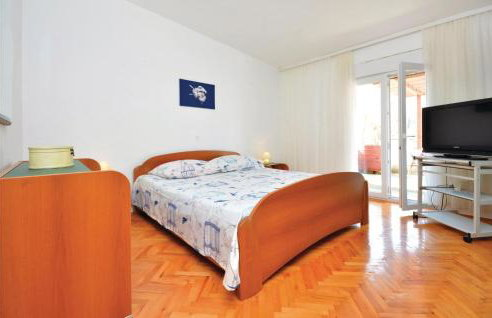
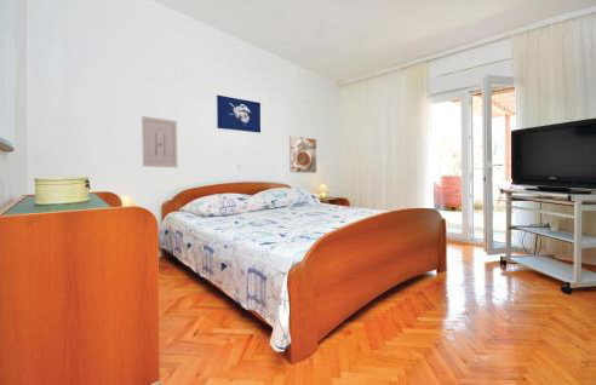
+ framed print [288,134,317,174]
+ wall art [141,115,178,168]
